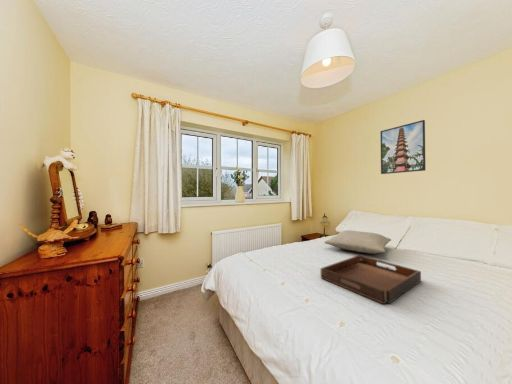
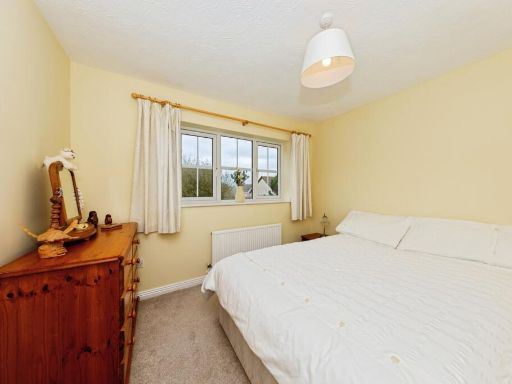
- serving tray [320,254,422,305]
- pillow [323,229,392,255]
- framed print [379,119,426,175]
